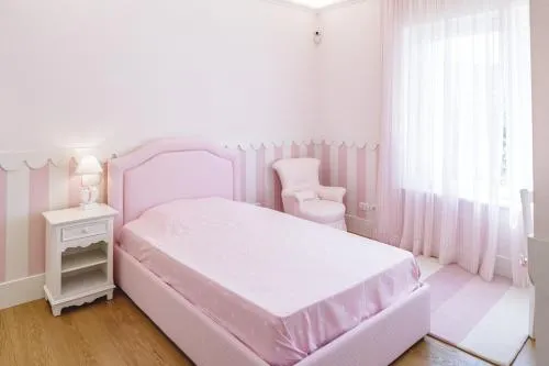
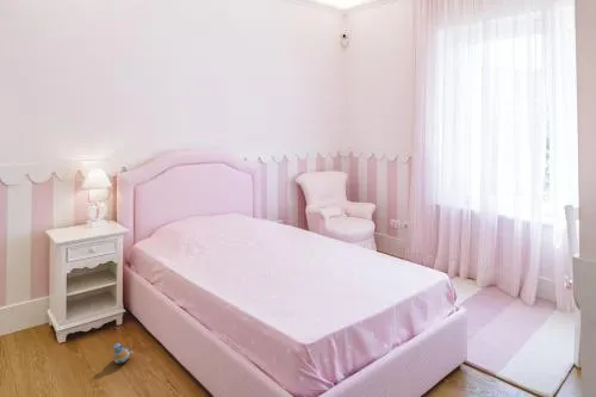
+ plush toy [112,342,135,365]
